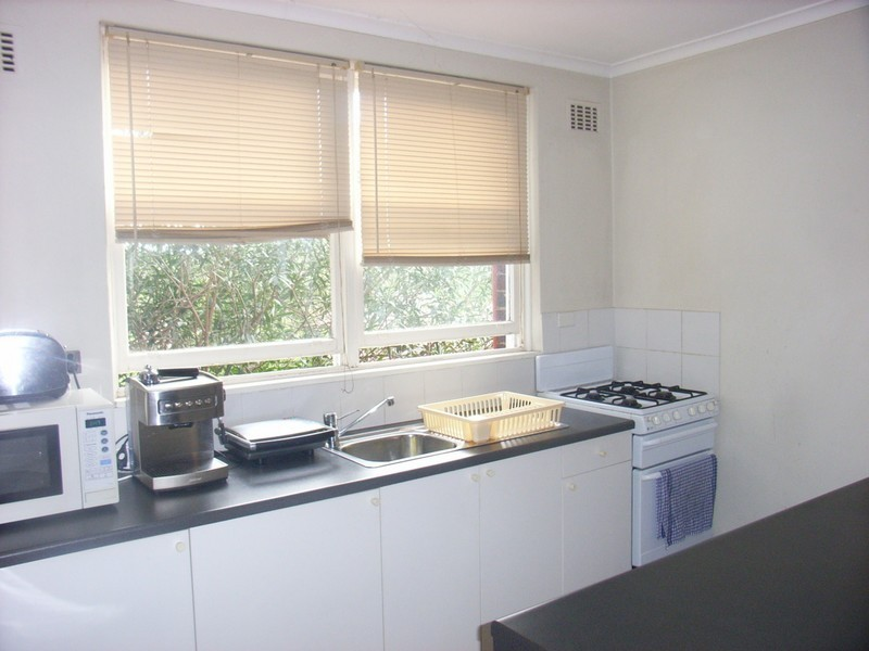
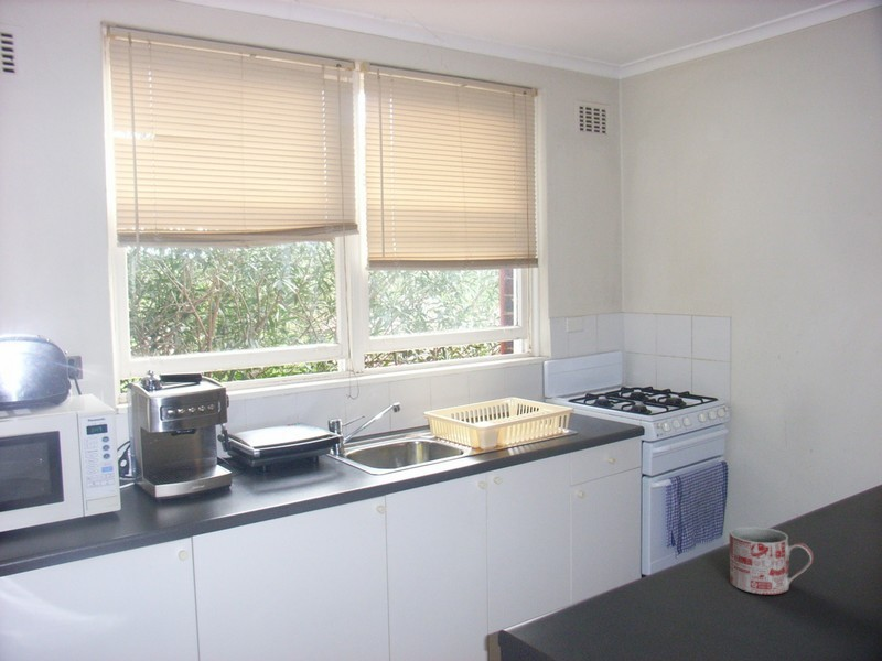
+ mug [729,525,815,596]
